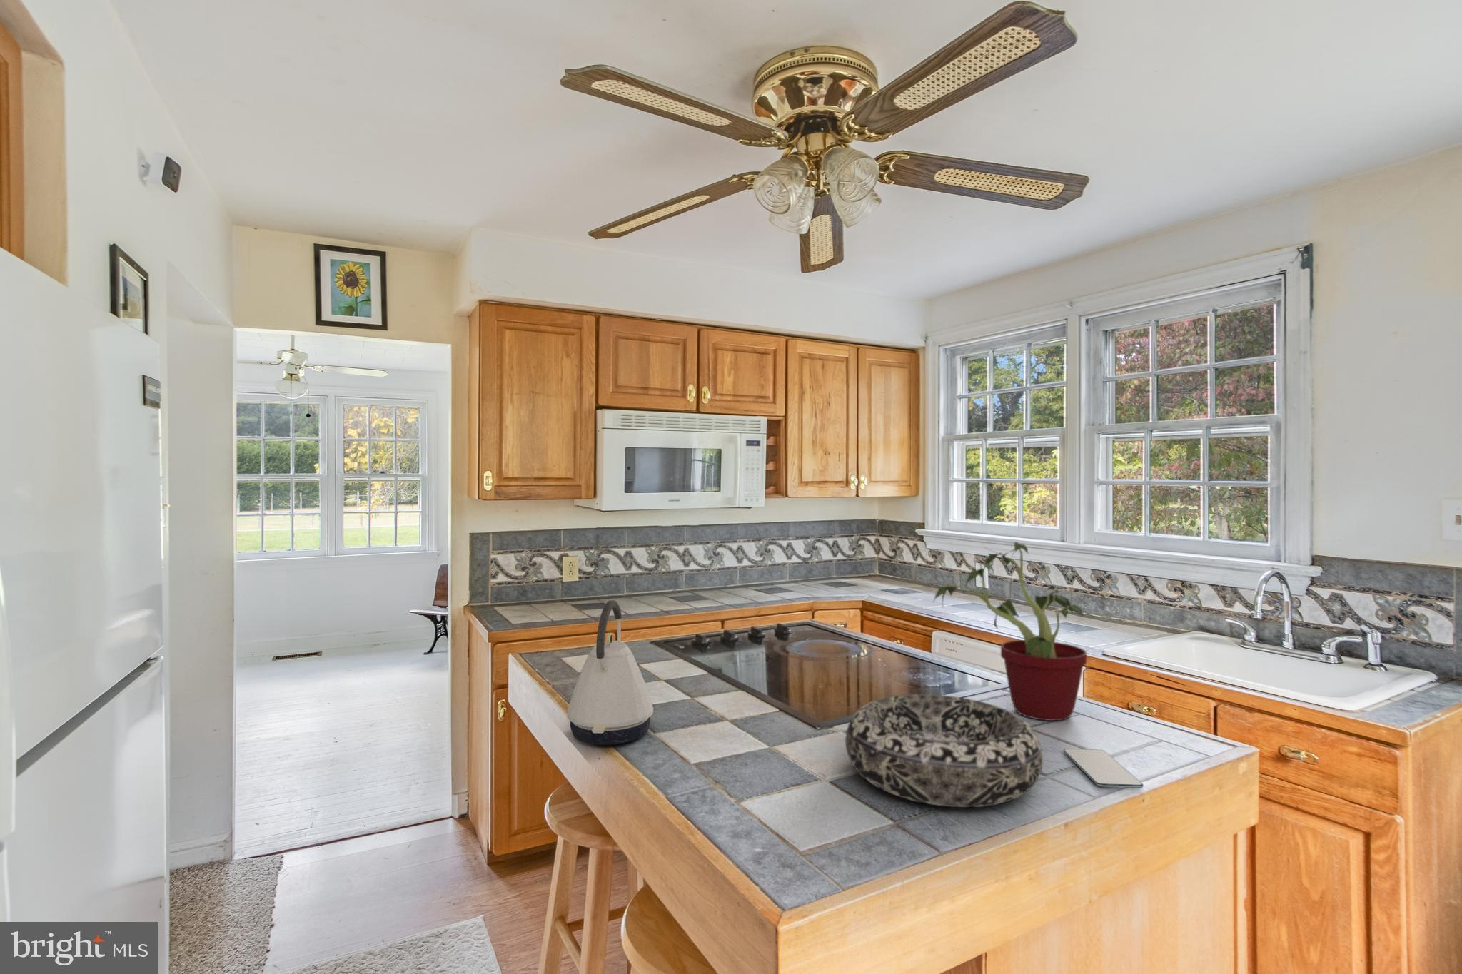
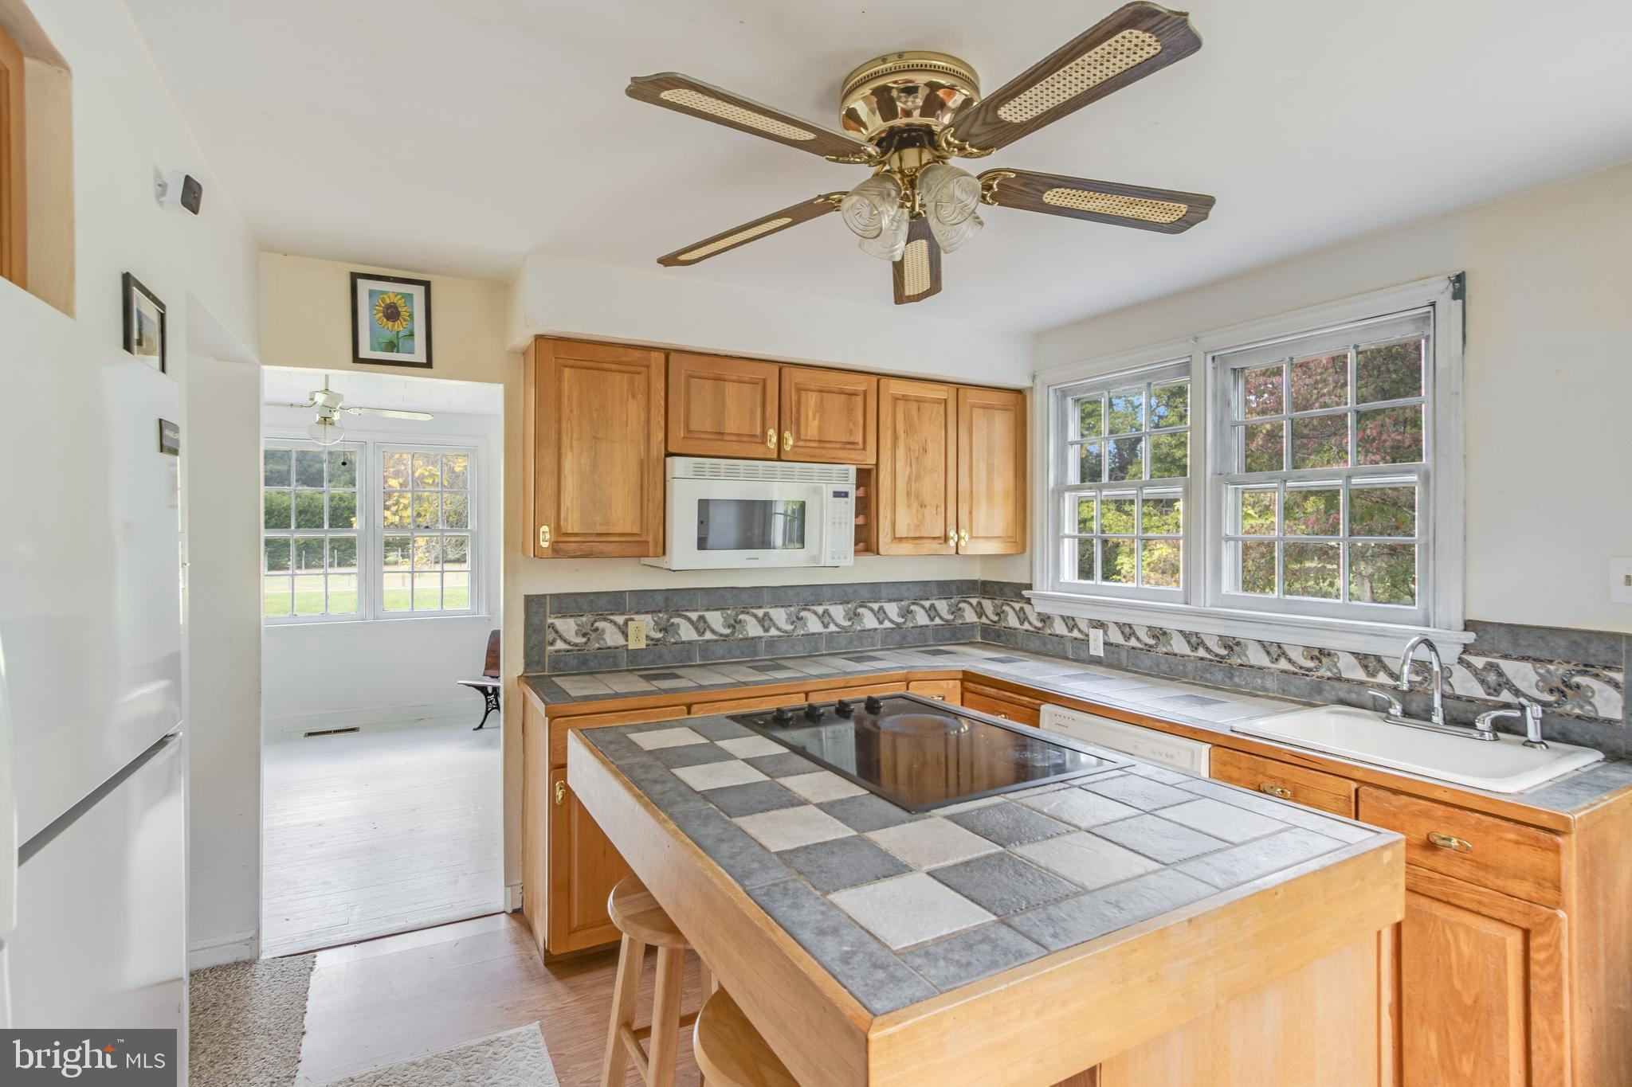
- decorative bowl [845,694,1044,808]
- smartphone [1063,748,1144,788]
- kettle [566,599,654,746]
- potted plant [928,541,1087,722]
